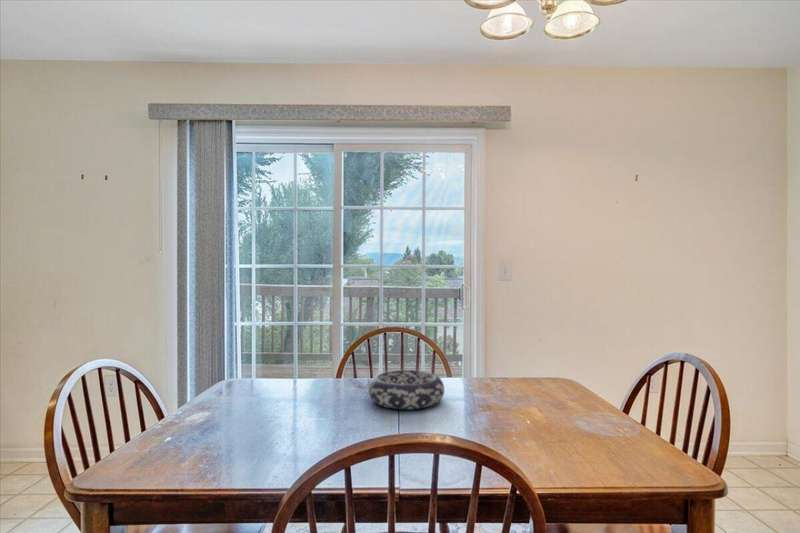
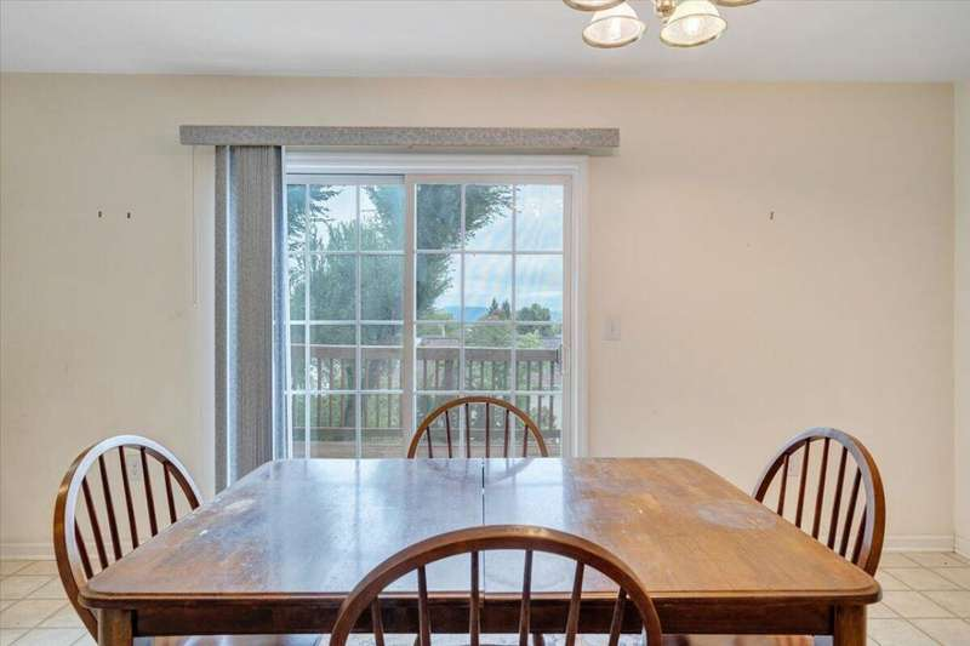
- decorative bowl [367,369,445,410]
